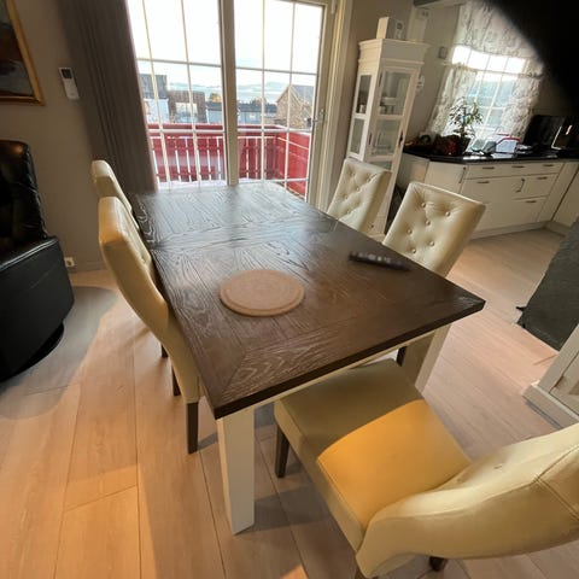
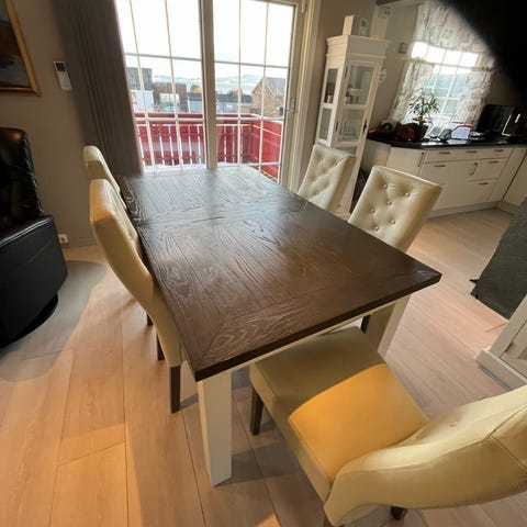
- plate [218,268,305,317]
- remote control [347,250,411,273]
